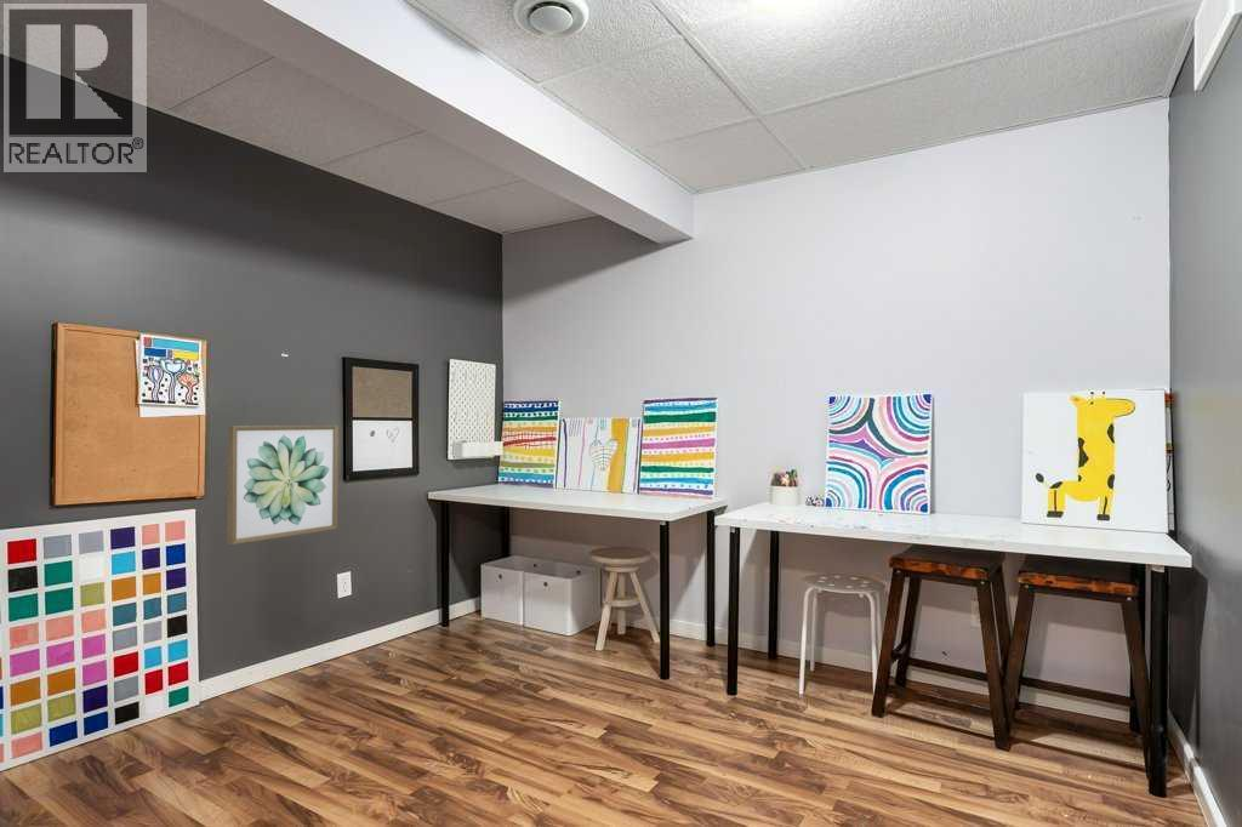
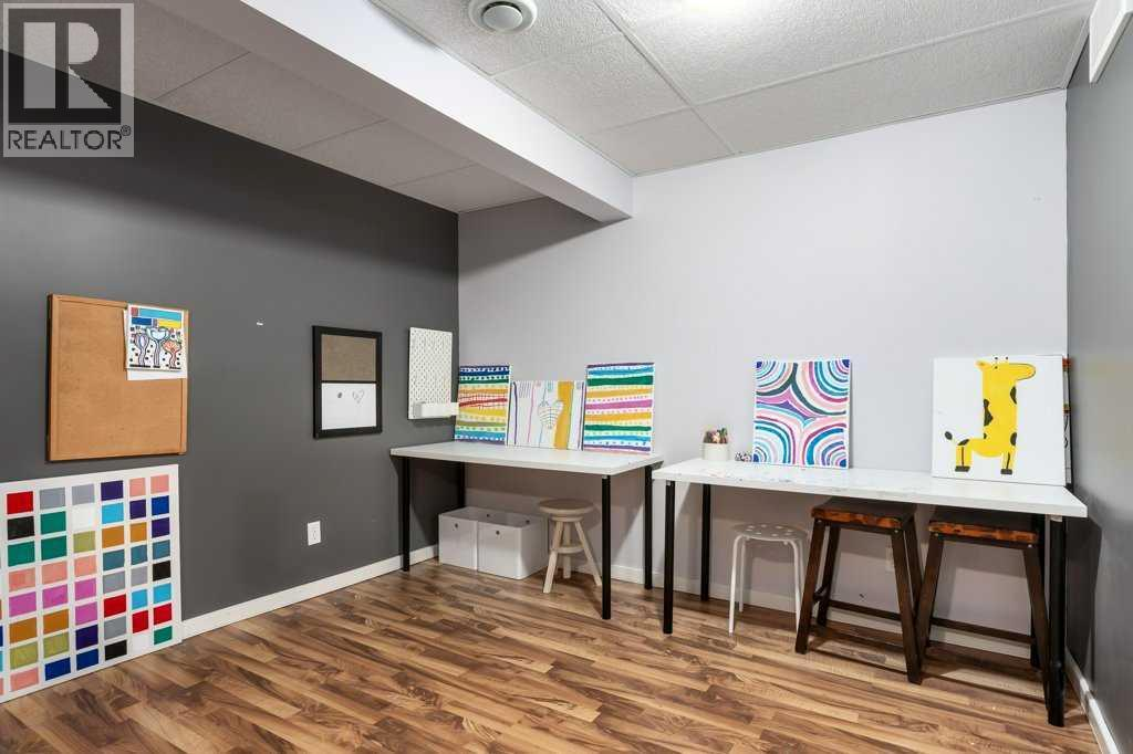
- wall art [226,424,340,546]
